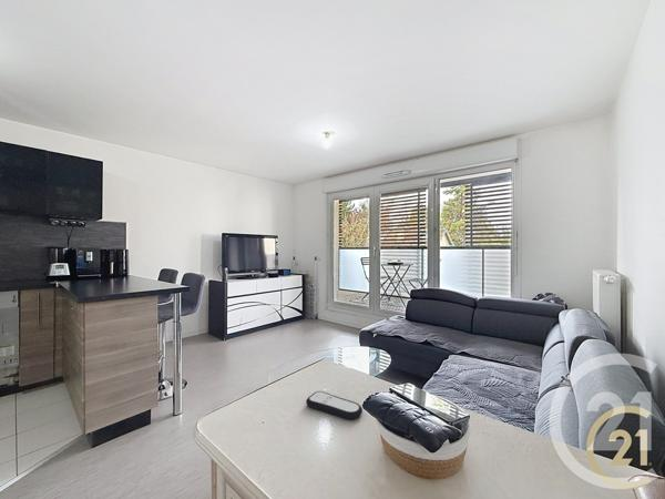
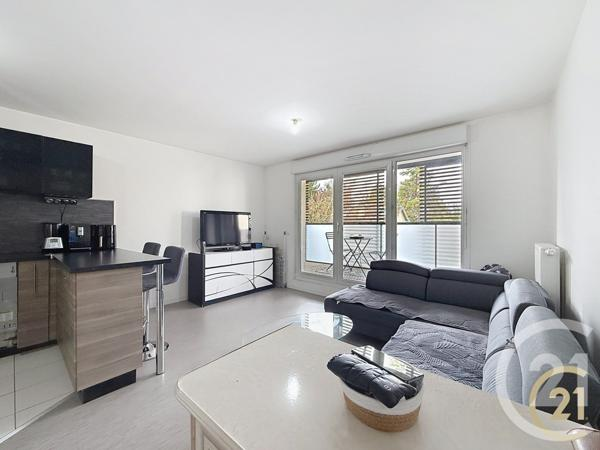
- remote control [305,390,364,421]
